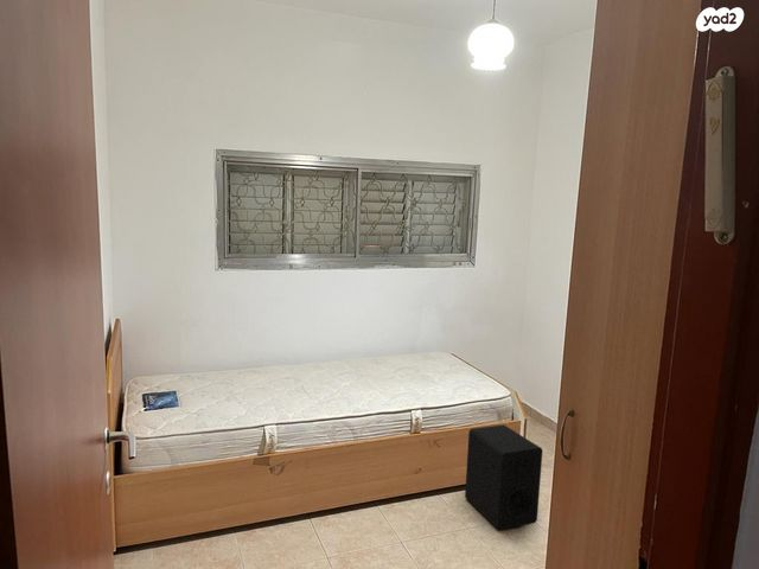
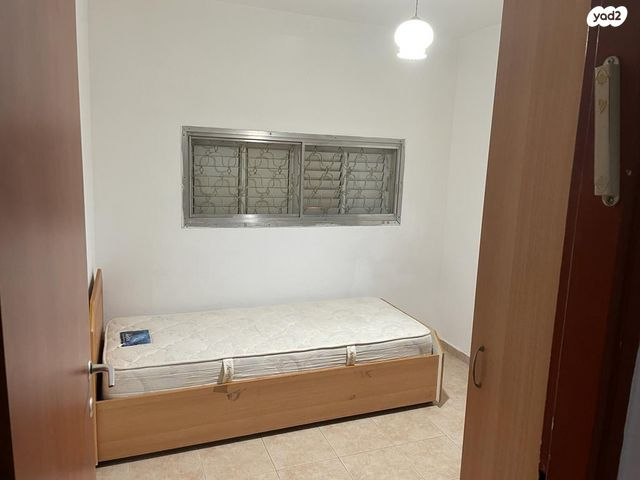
- speaker [464,423,543,531]
